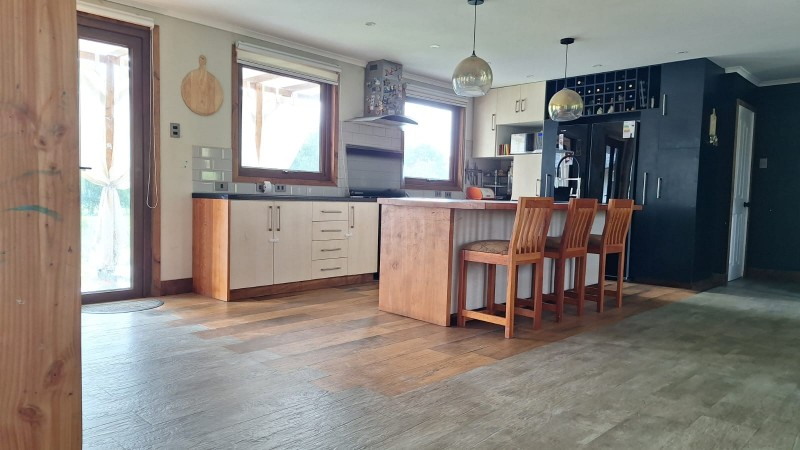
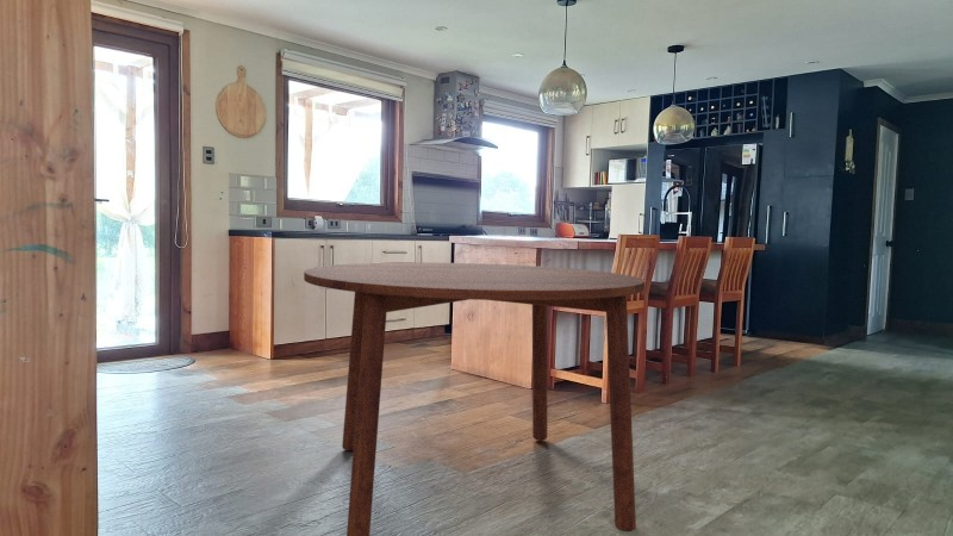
+ dining table [303,262,646,536]
